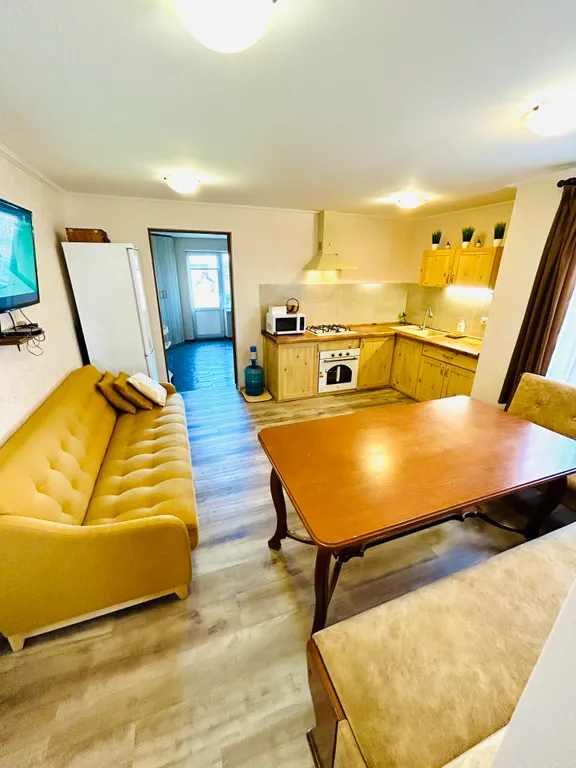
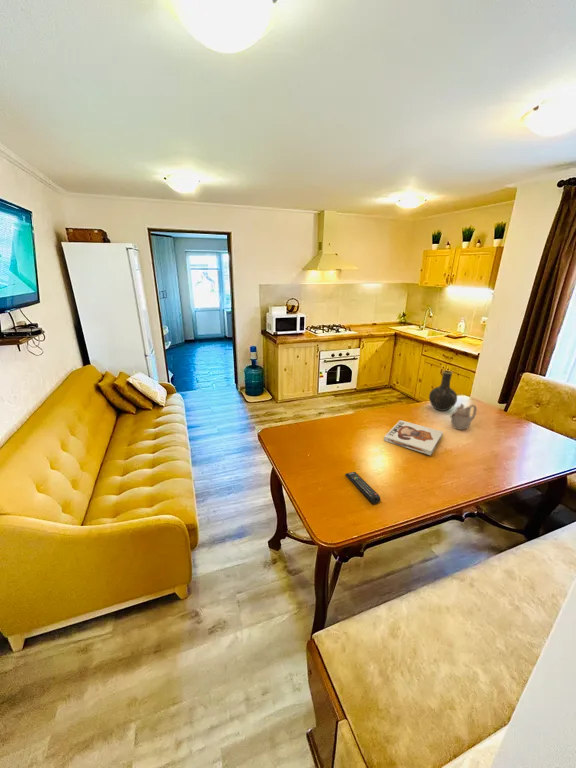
+ remote control [344,471,381,505]
+ teapot [449,403,478,431]
+ vase [428,370,458,412]
+ board game [383,419,444,456]
